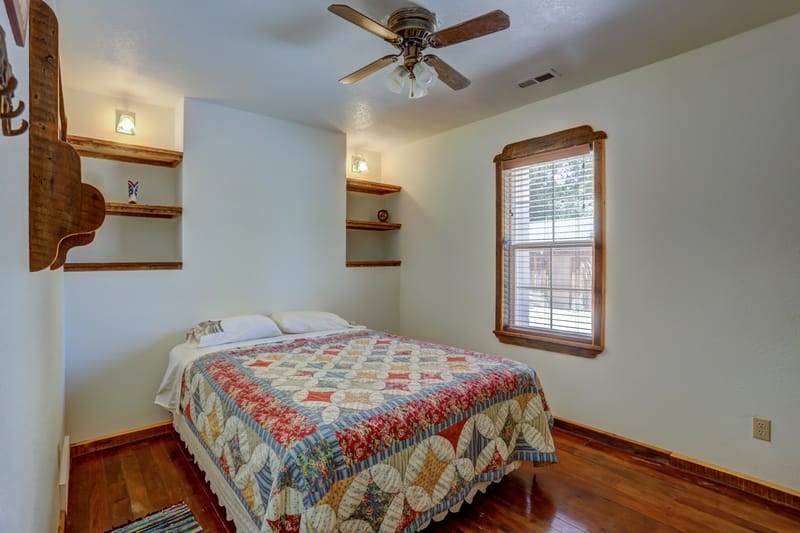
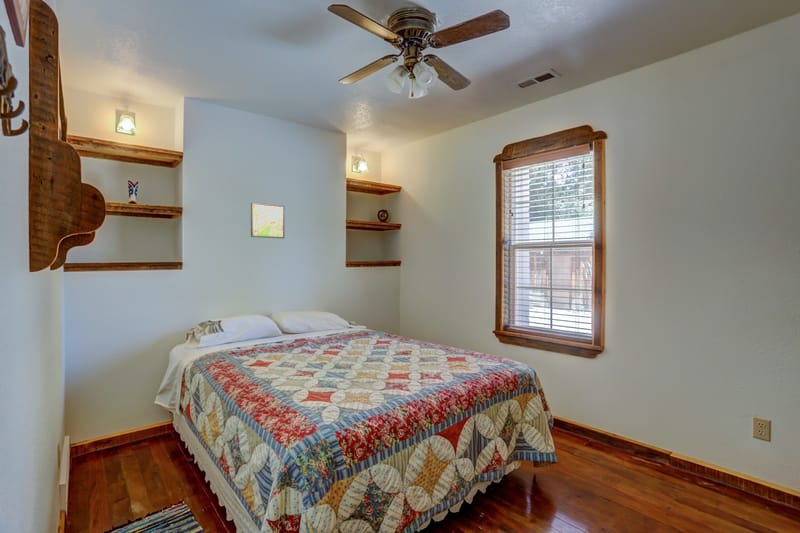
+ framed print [250,201,286,239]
